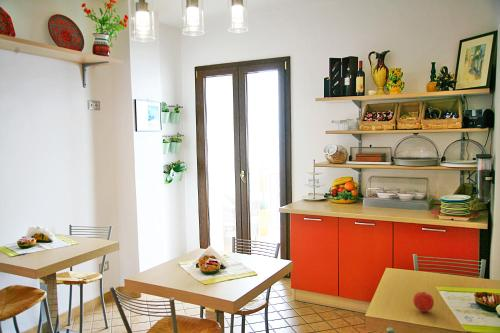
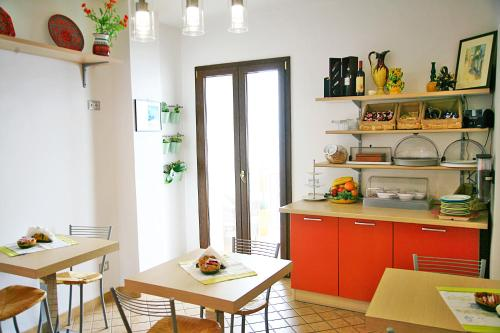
- apple [412,291,435,313]
